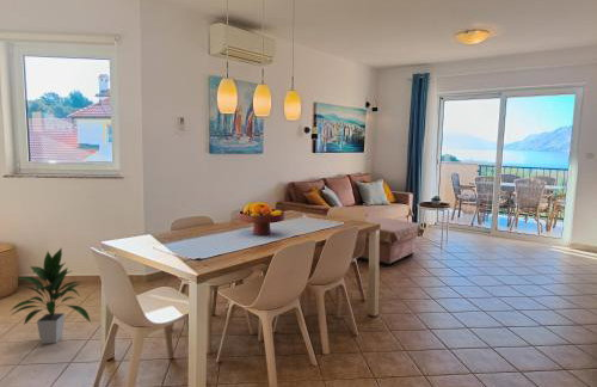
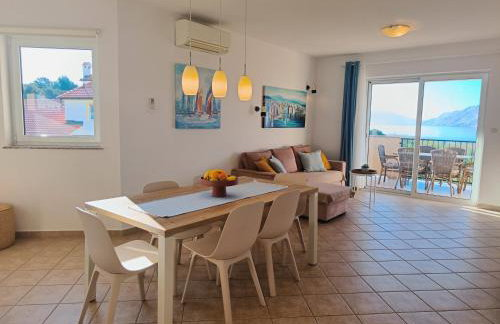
- indoor plant [10,246,92,345]
